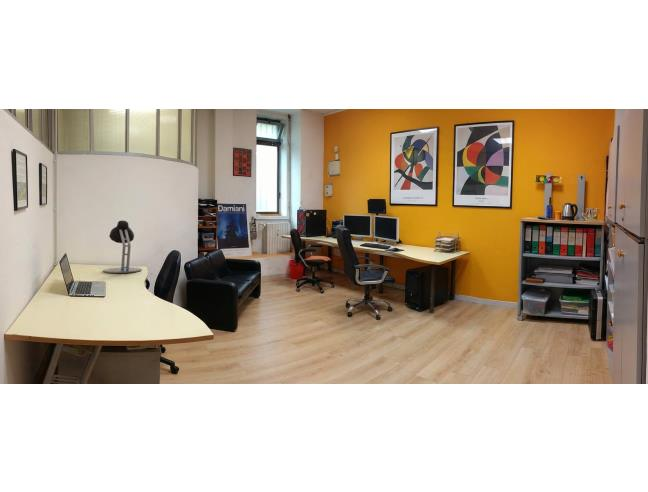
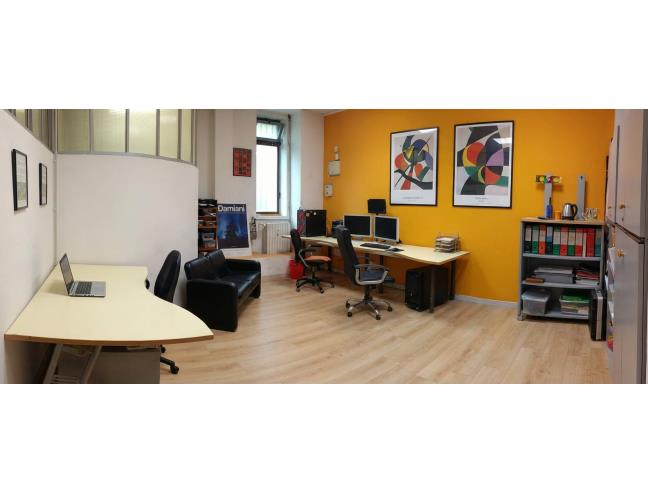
- desk lamp [102,219,143,274]
